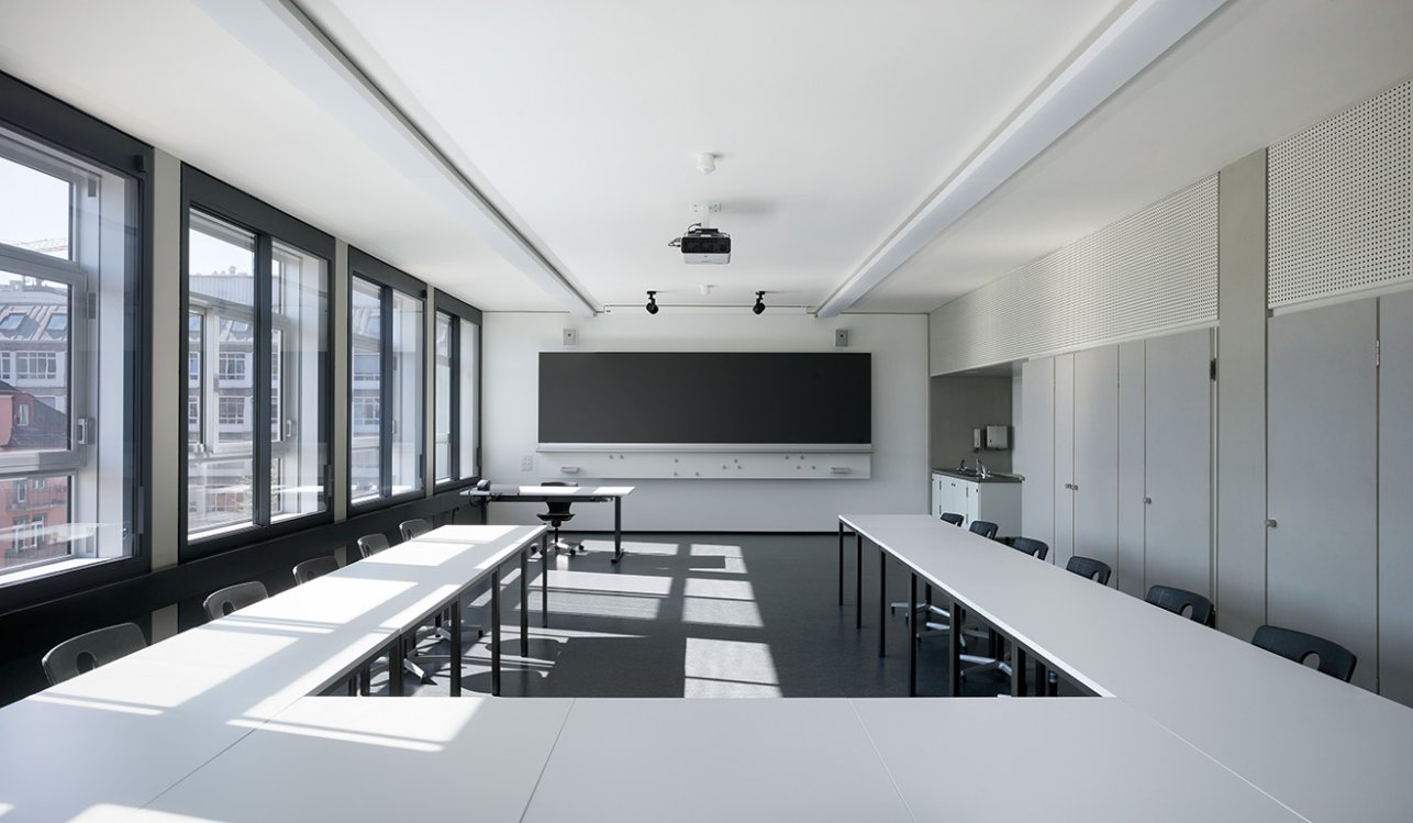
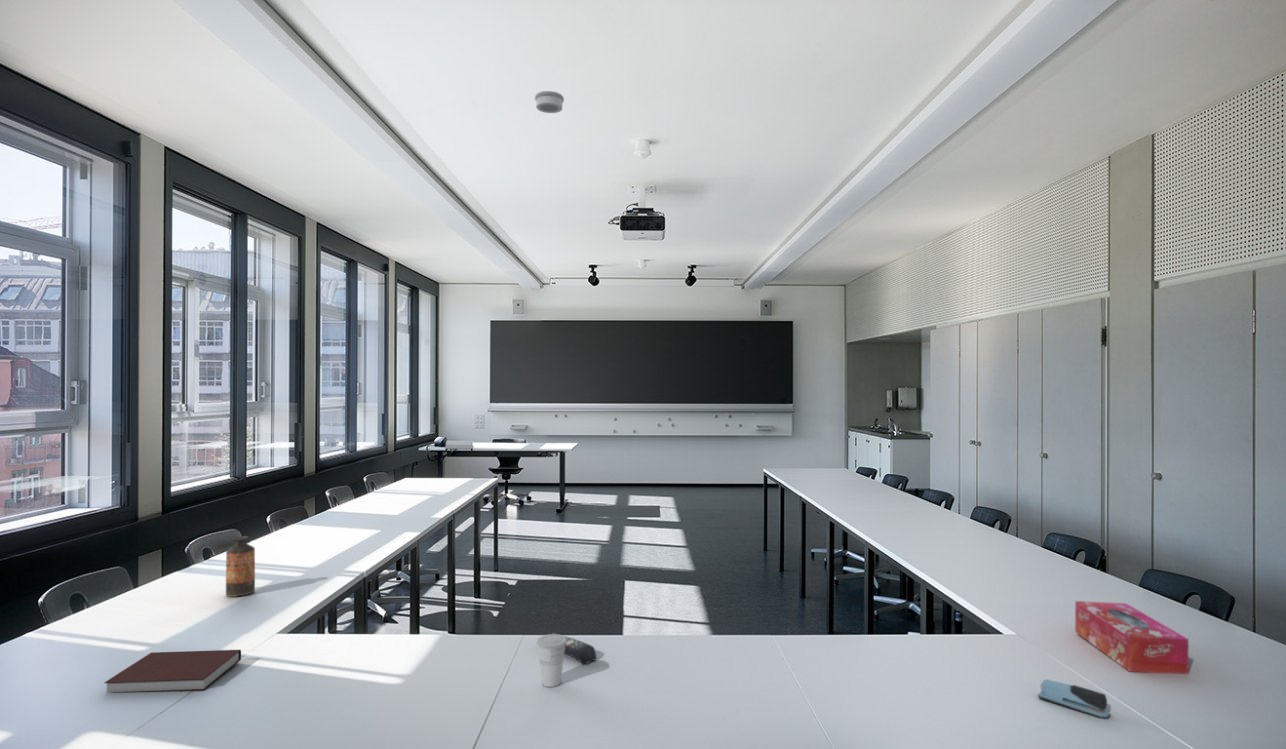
+ remote control [551,632,597,665]
+ bottle [225,535,256,598]
+ stapler [1037,678,1112,720]
+ cup [535,633,567,688]
+ notebook [103,649,242,694]
+ smoke detector [534,90,565,114]
+ tissue box [1074,600,1189,675]
